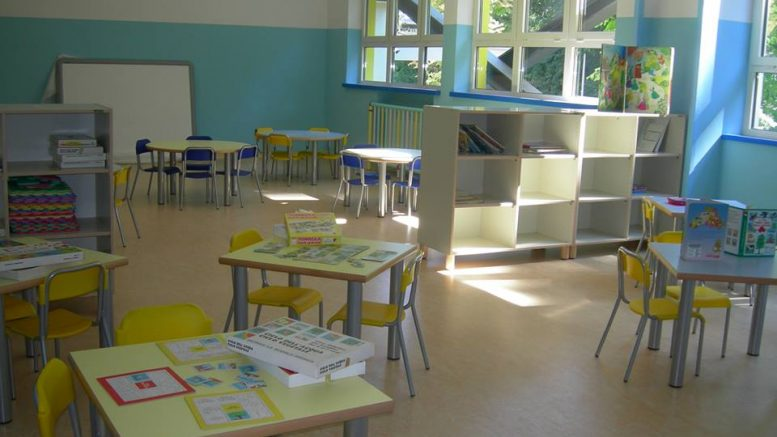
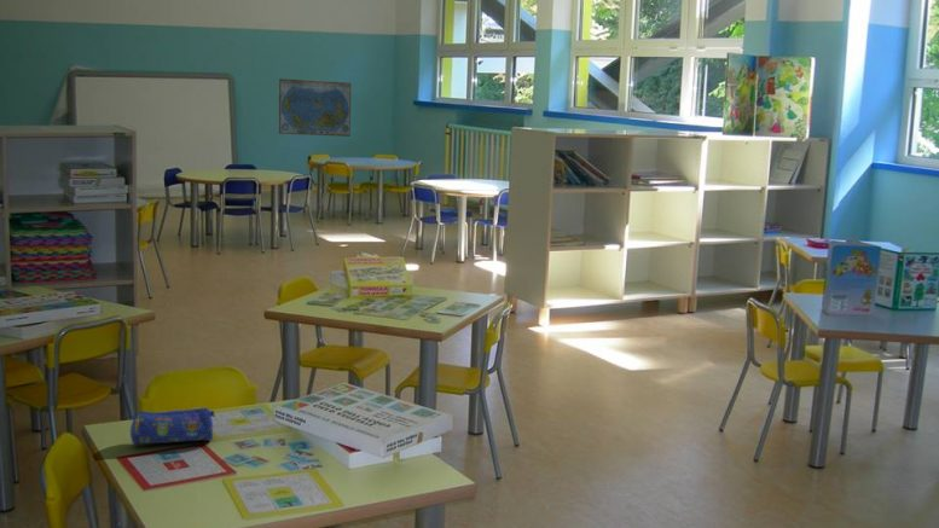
+ world map [278,77,352,138]
+ pencil case [129,406,215,446]
